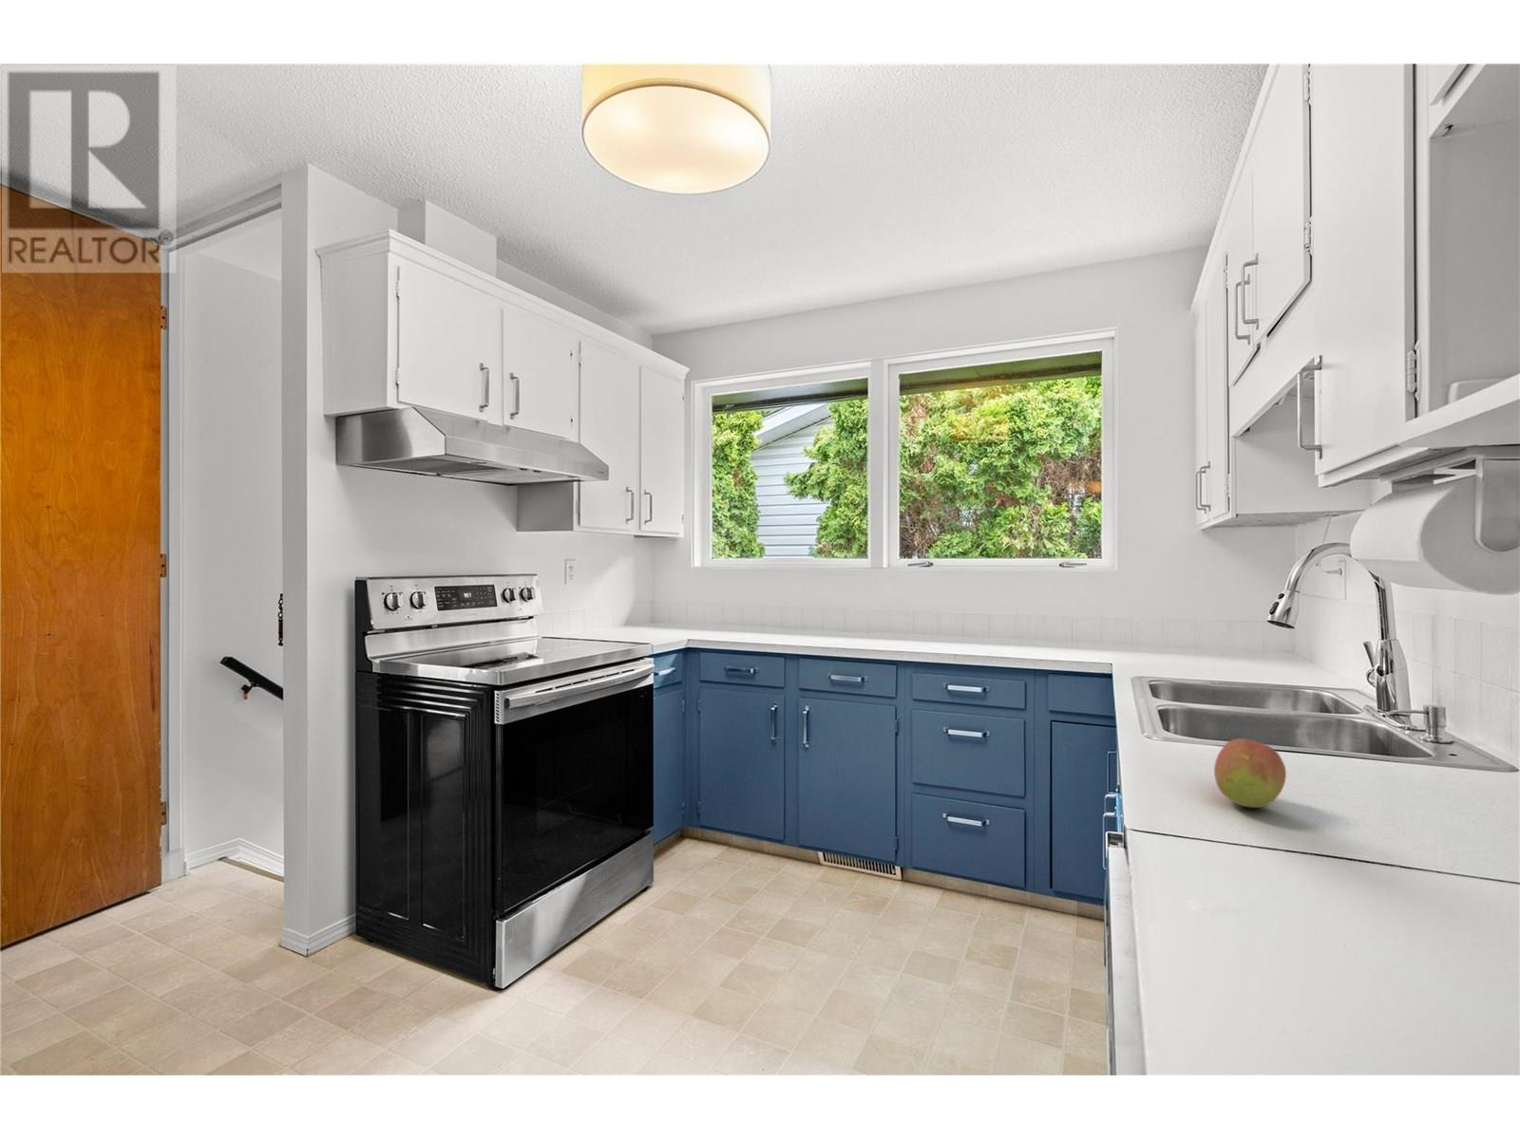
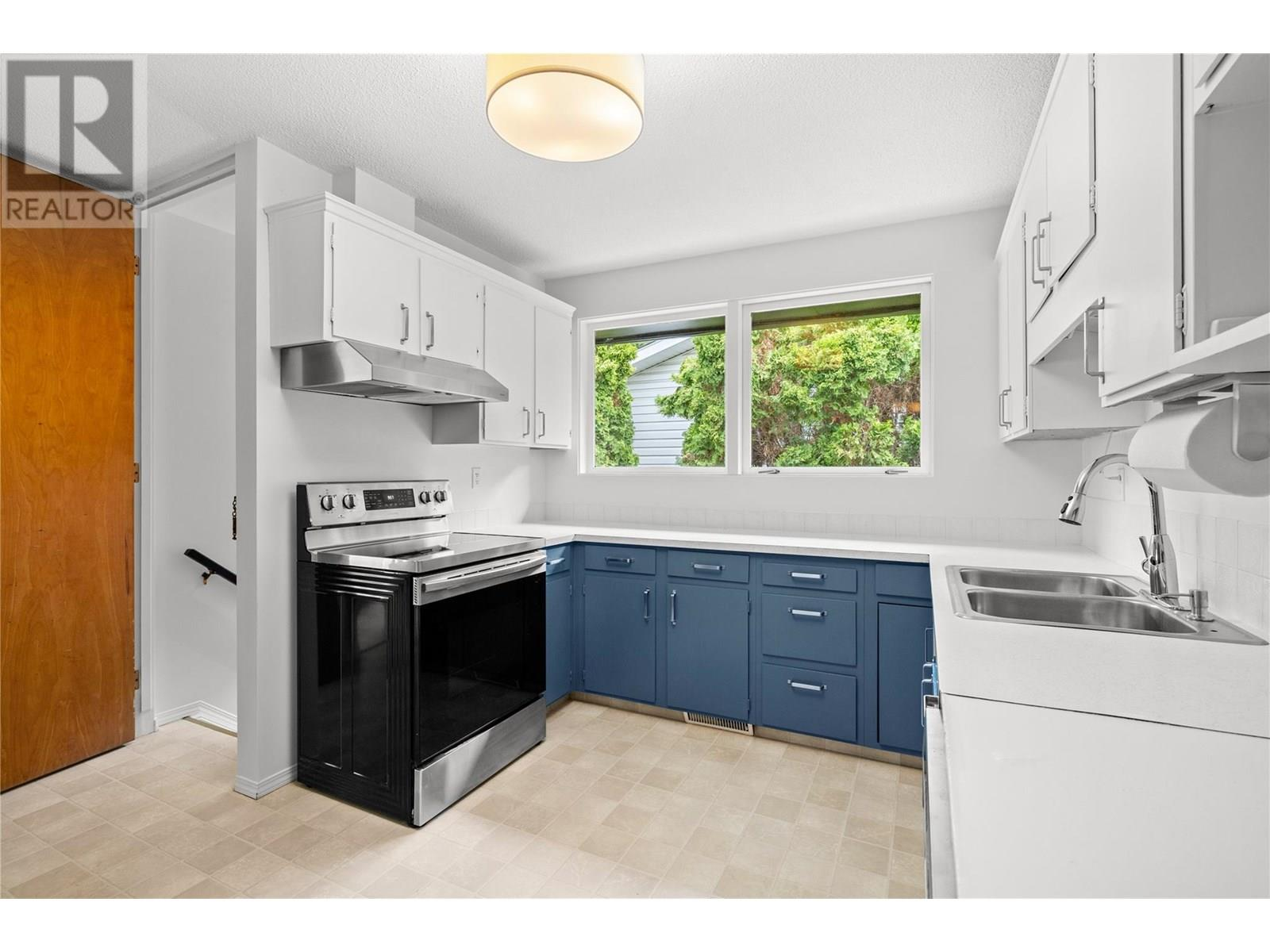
- fruit [1214,737,1288,809]
